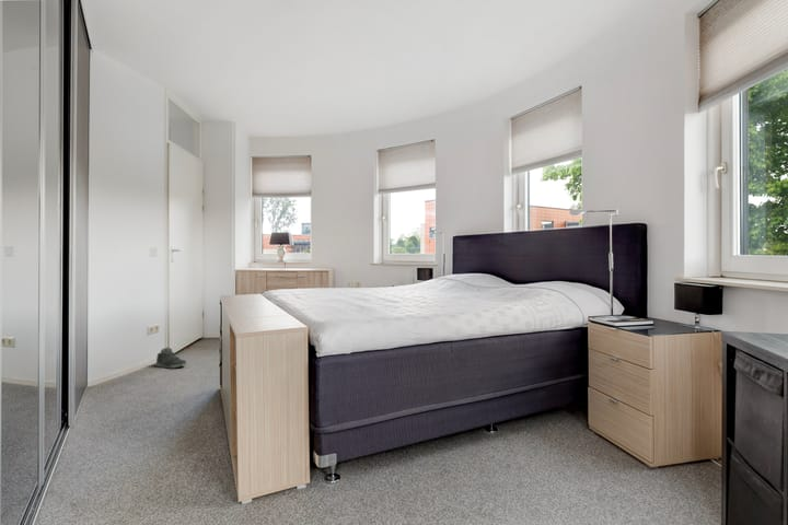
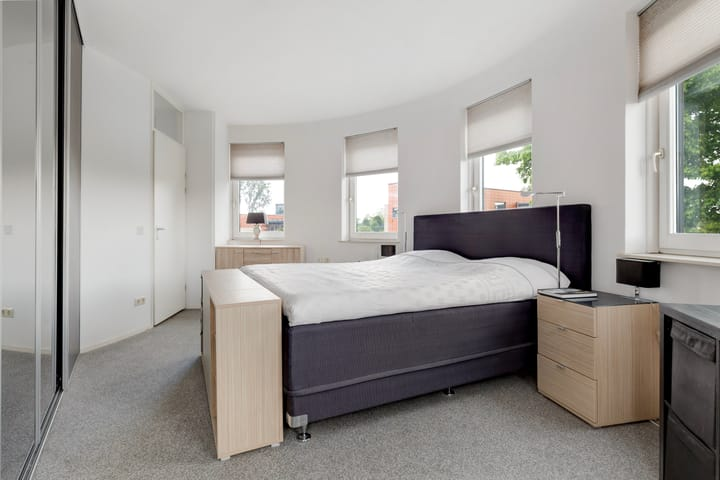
- sneaker [155,346,188,370]
